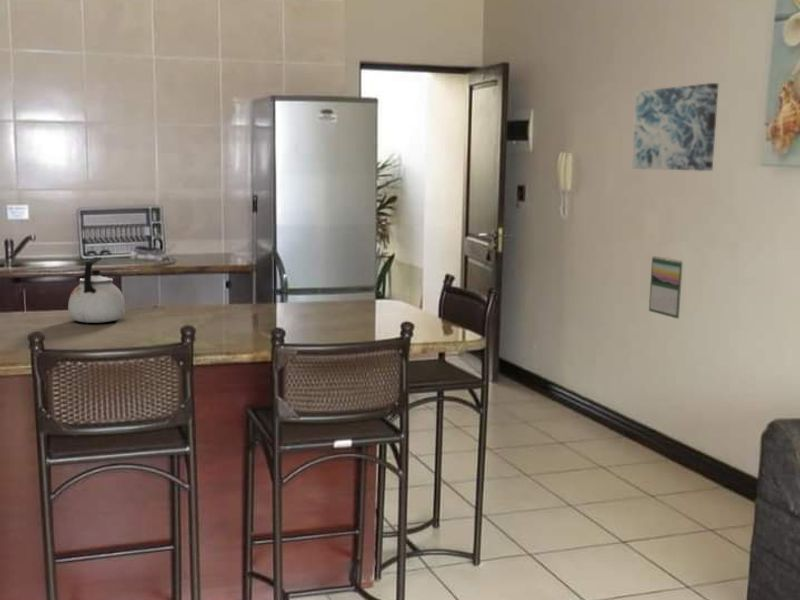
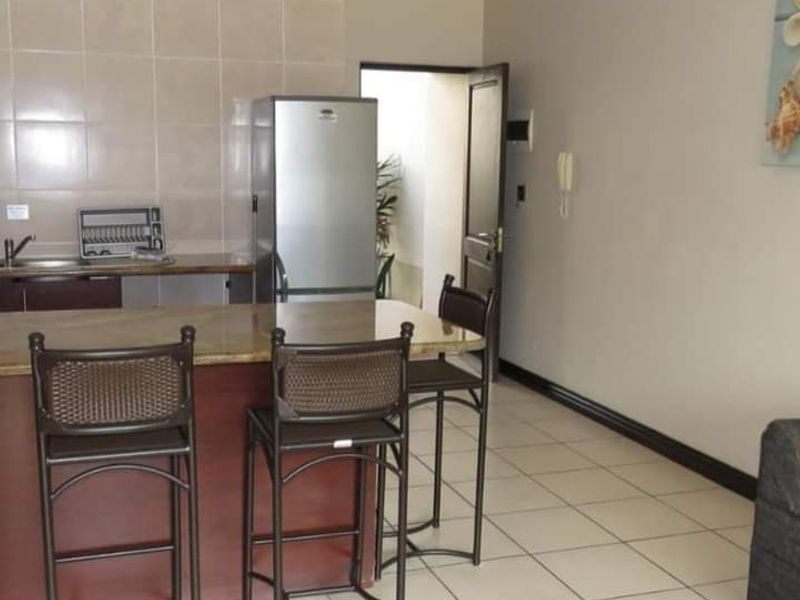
- kettle [67,256,126,324]
- wall art [631,82,719,172]
- calendar [648,255,684,320]
